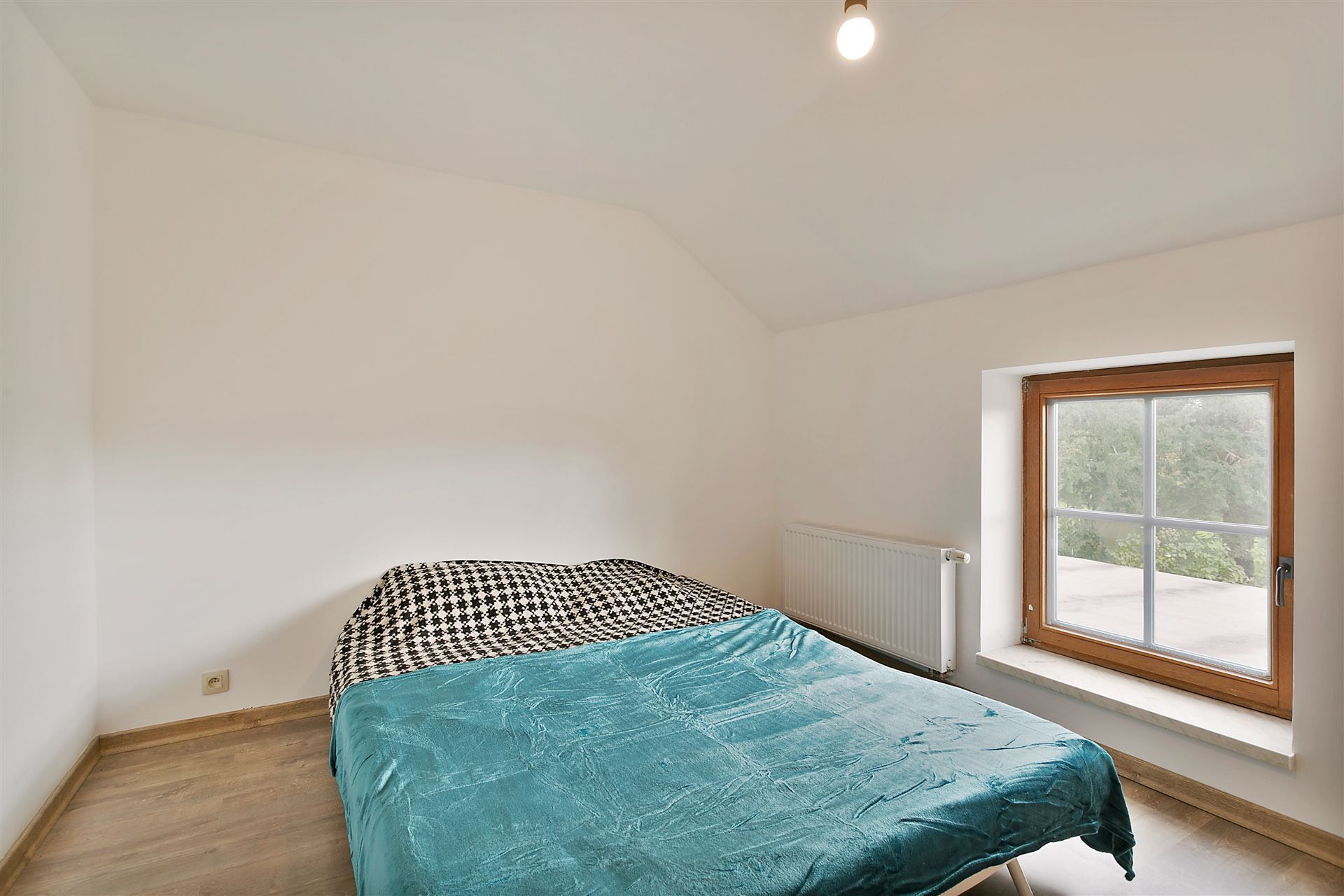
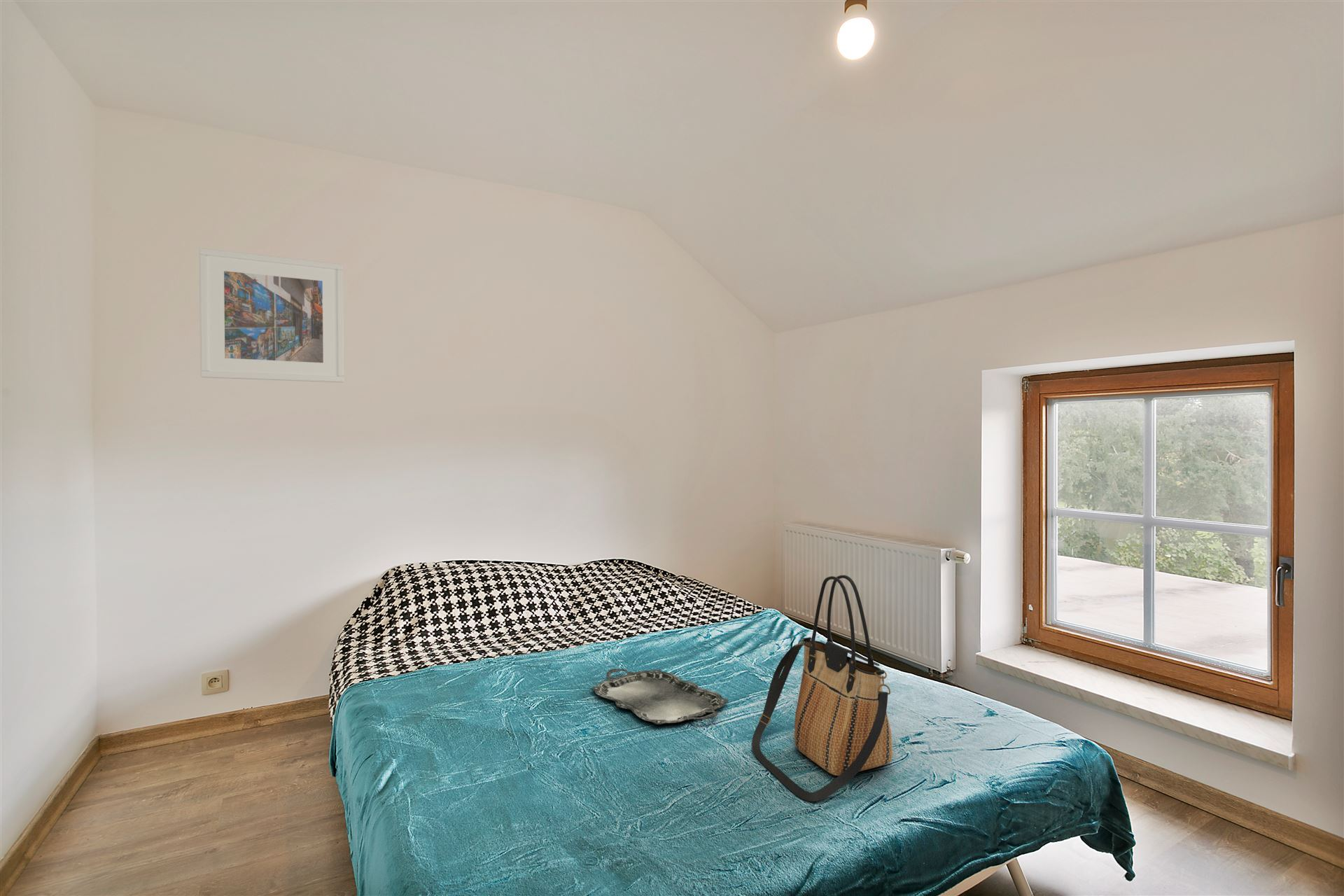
+ tote bag [751,575,893,802]
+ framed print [199,248,345,383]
+ serving tray [591,668,729,725]
